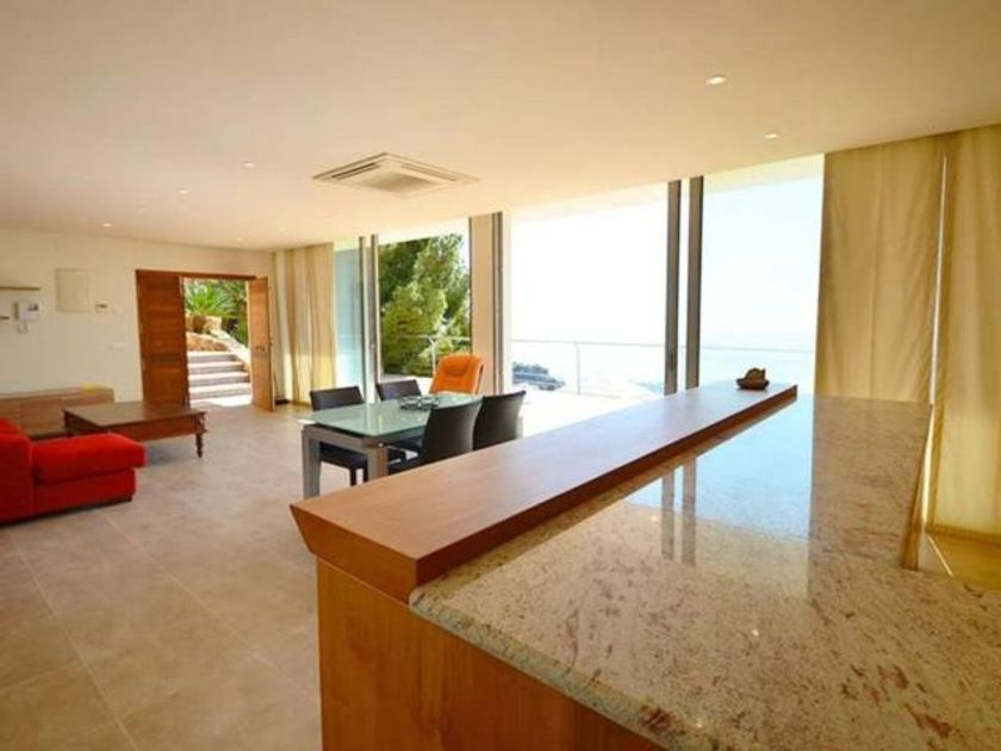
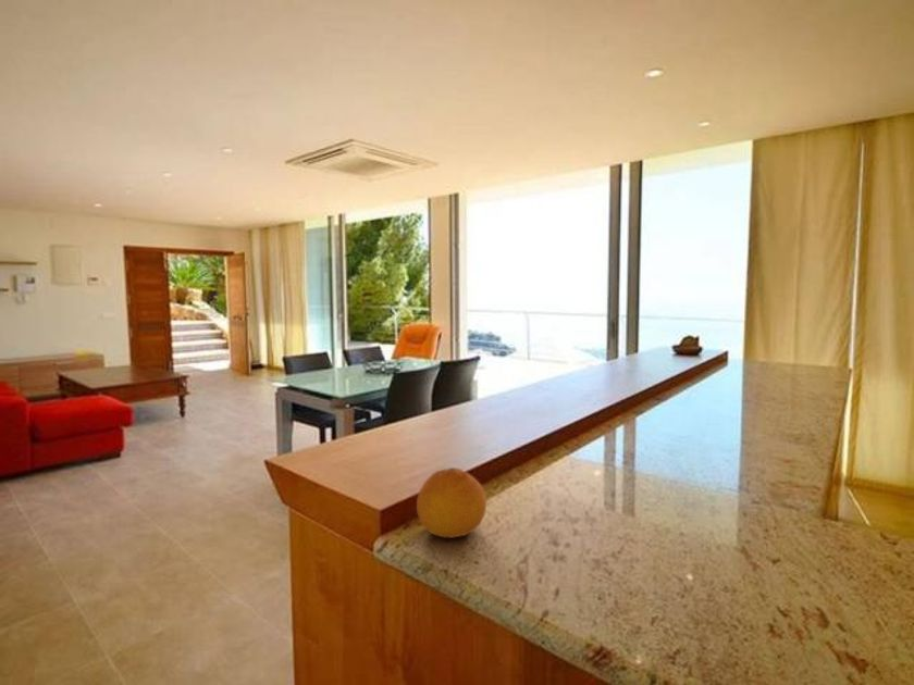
+ fruit [416,466,487,539]
